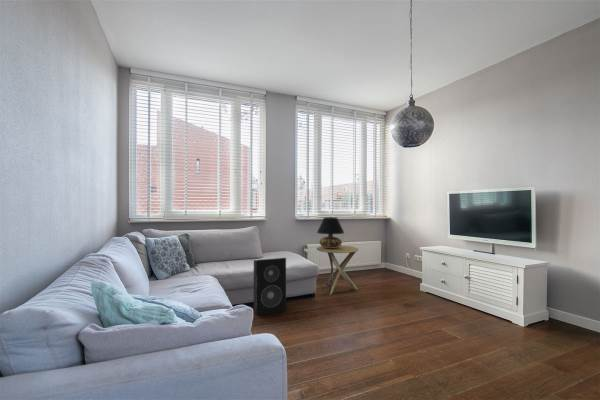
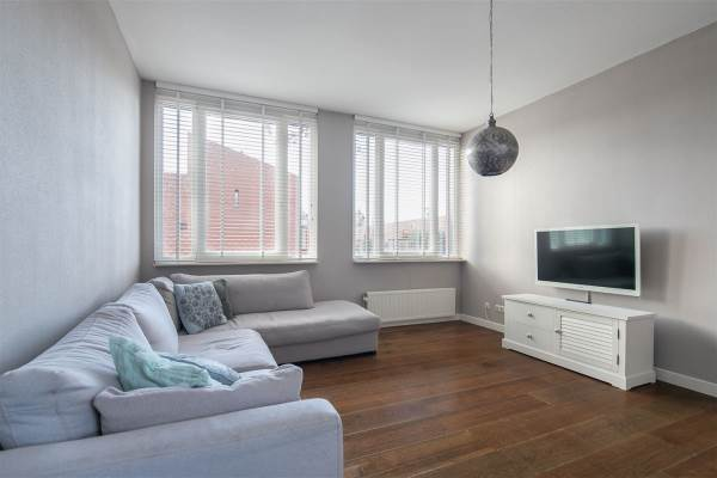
- speaker [253,257,287,317]
- side table [316,244,360,295]
- table lamp [316,216,345,248]
